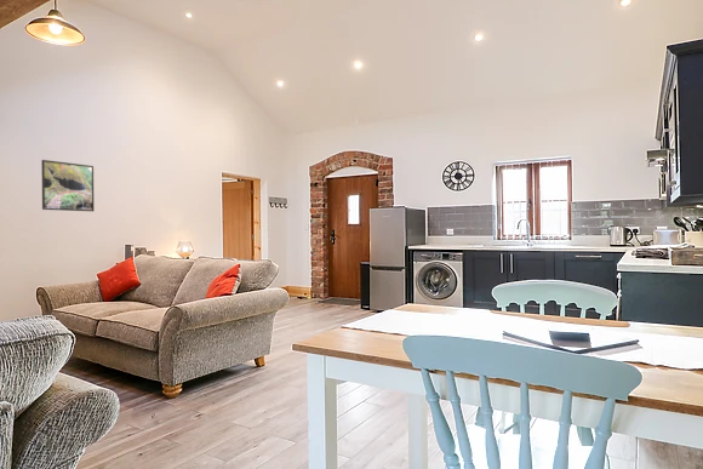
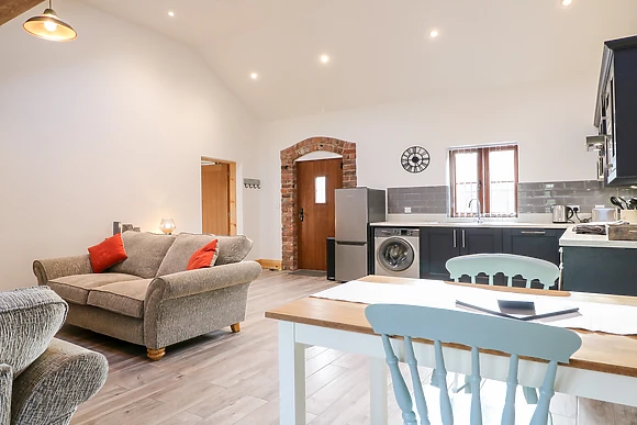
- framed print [40,159,96,212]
